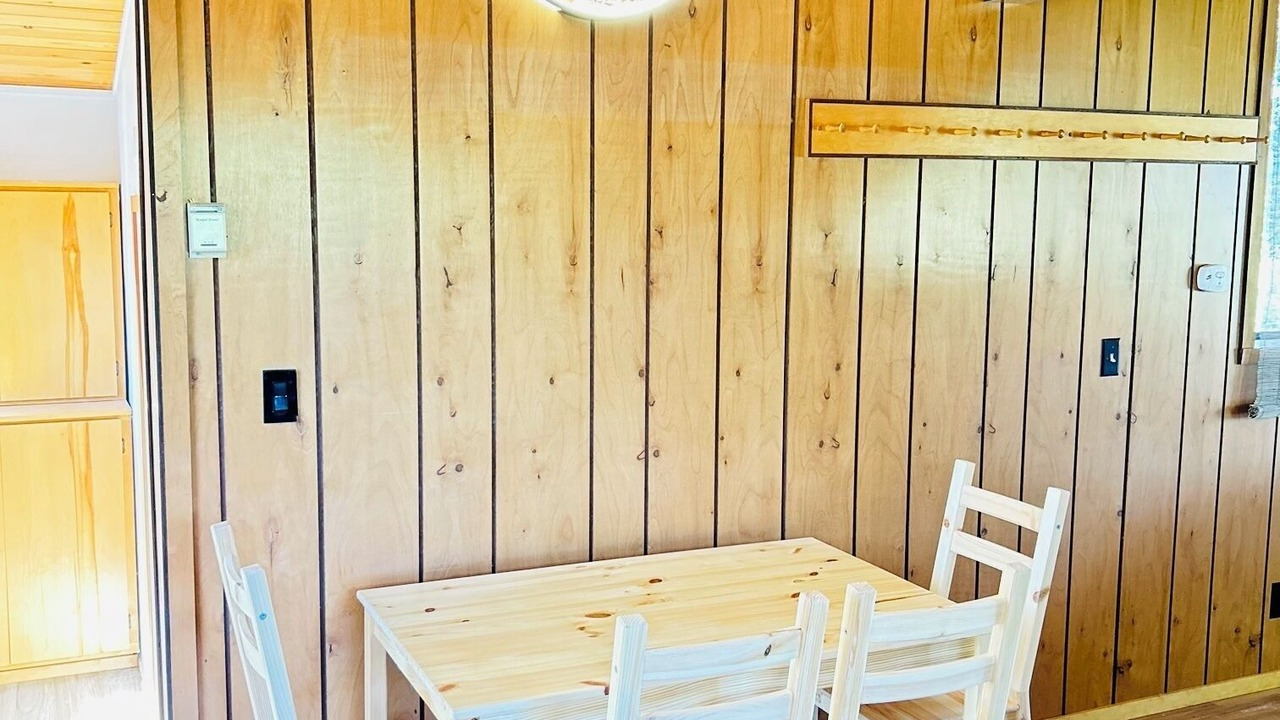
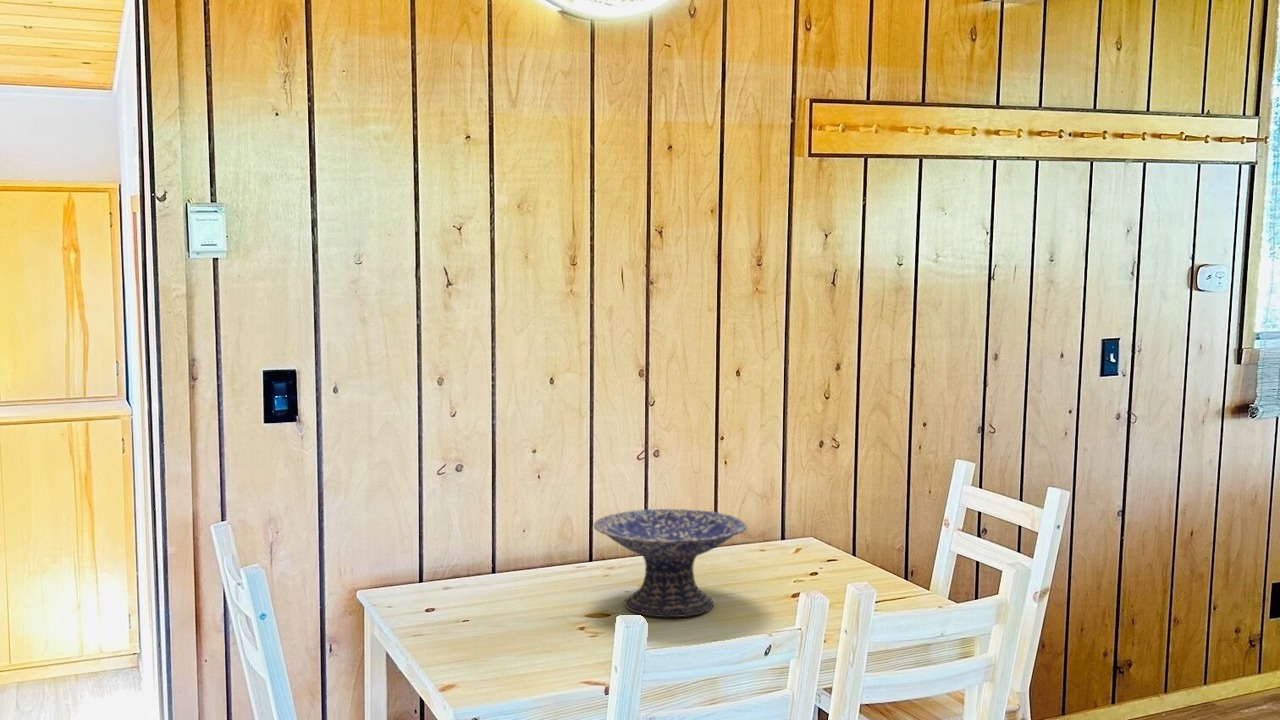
+ decorative bowl [593,508,748,618]
